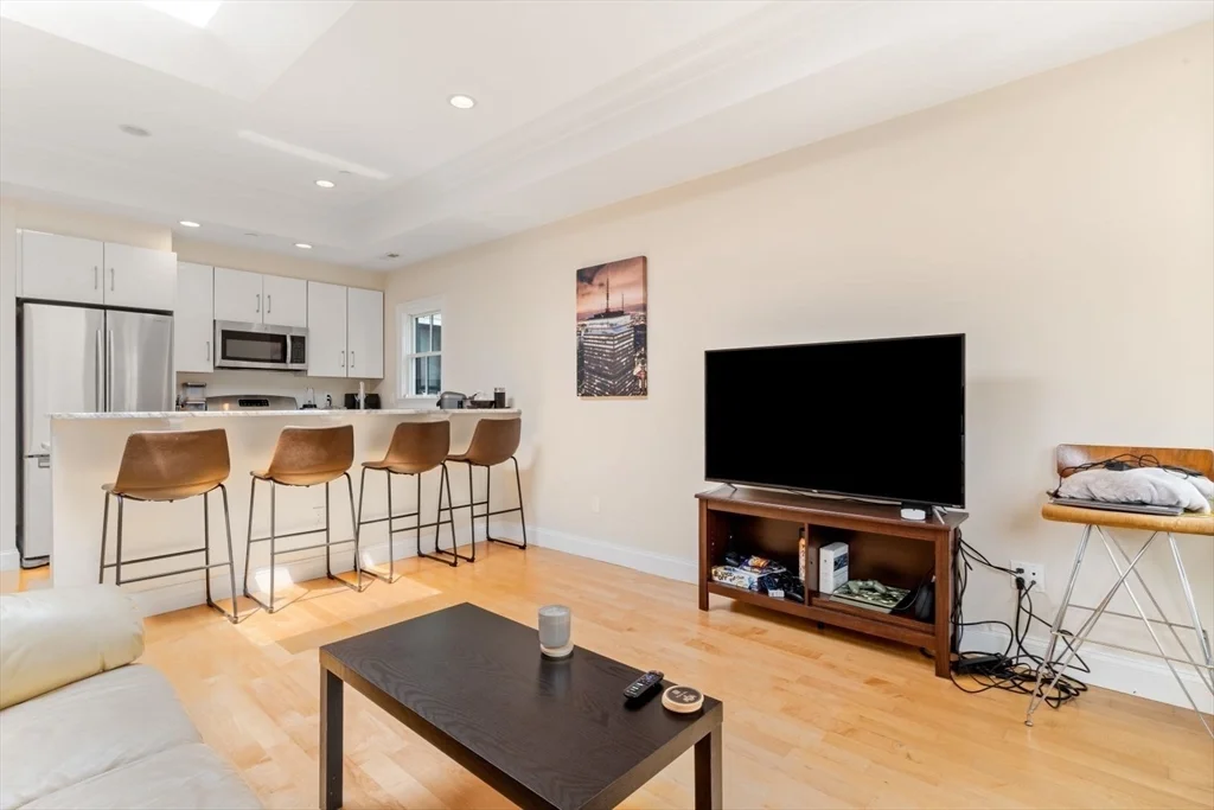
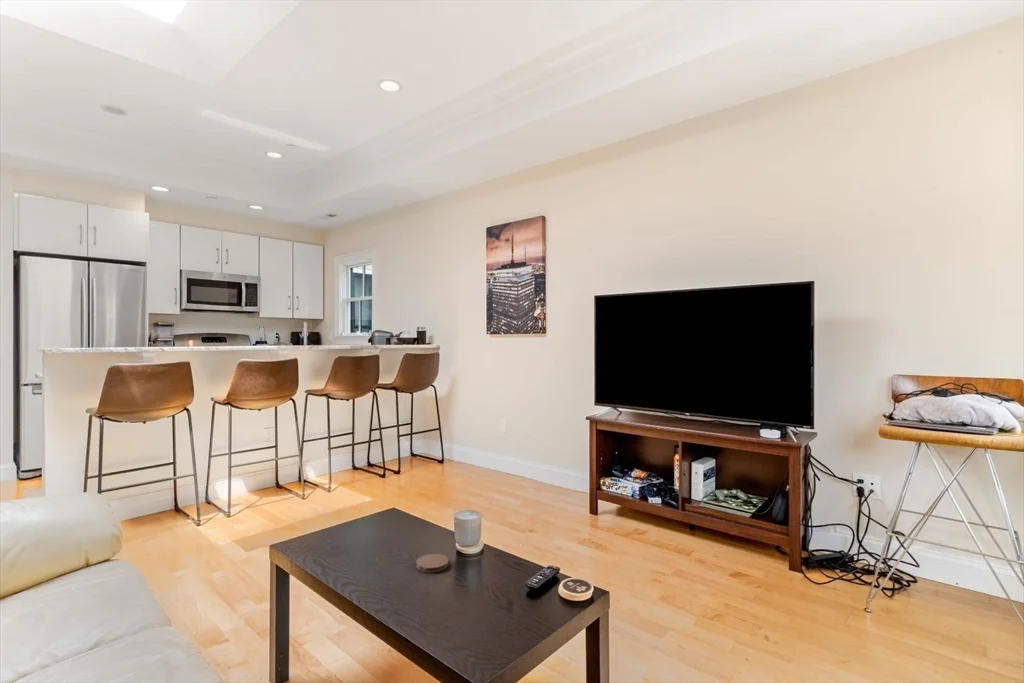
+ coaster [416,553,449,573]
